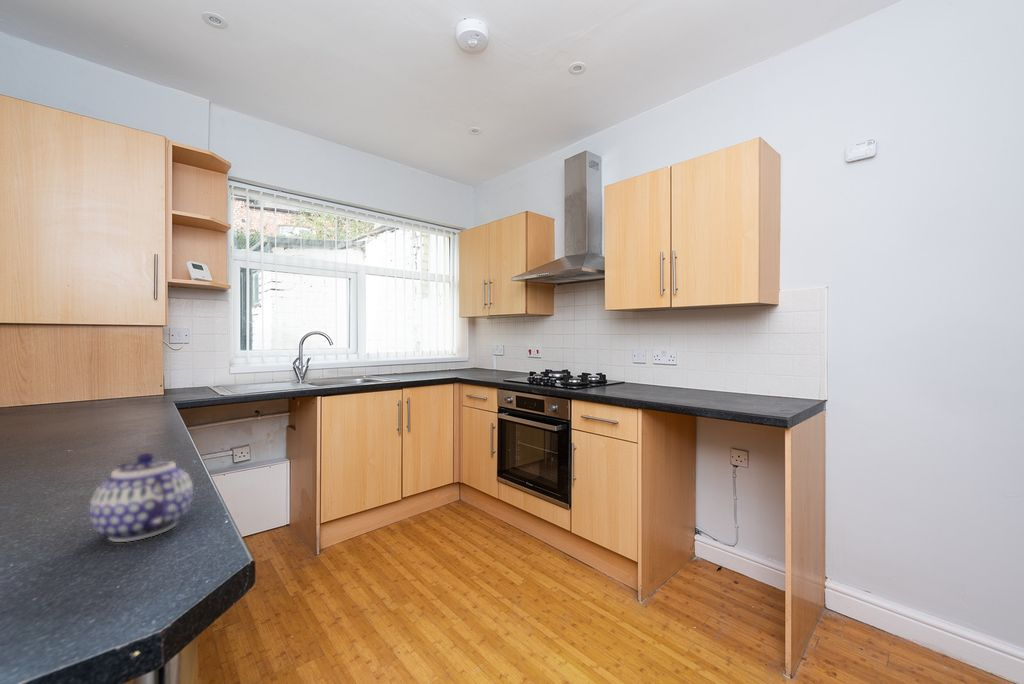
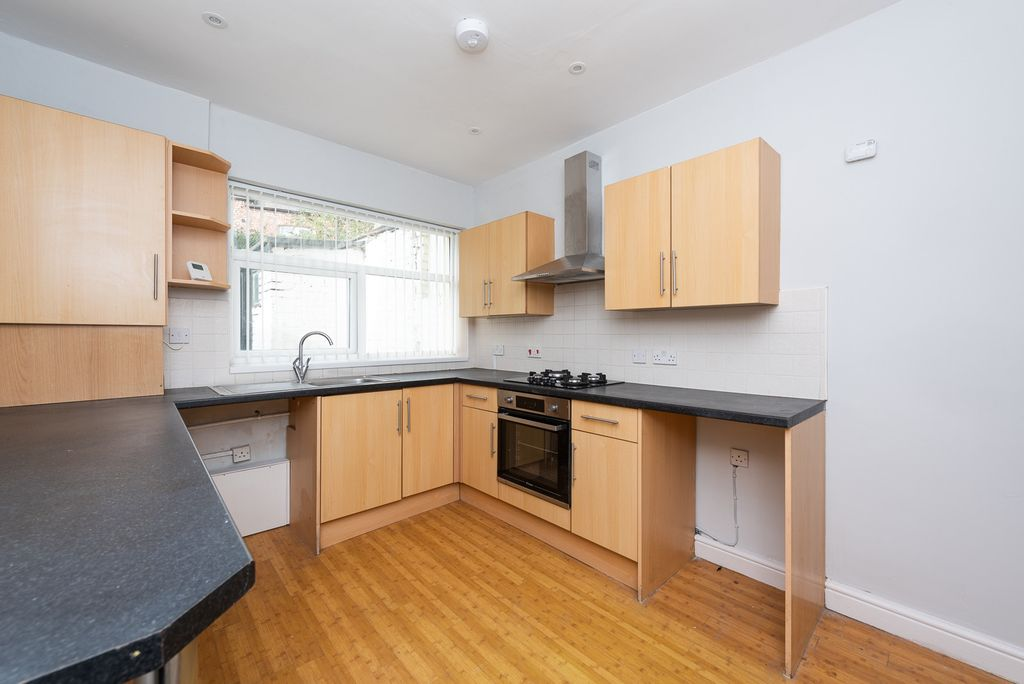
- teapot [88,452,194,543]
